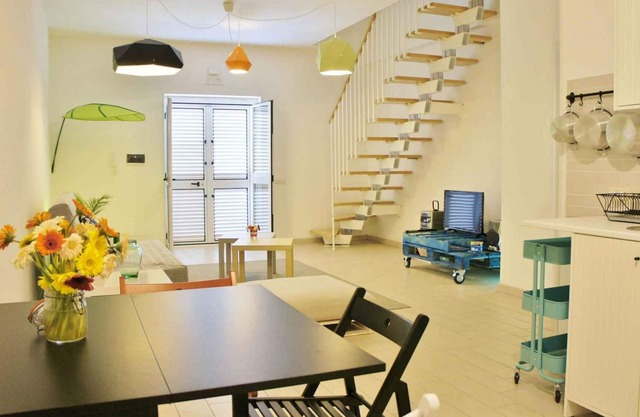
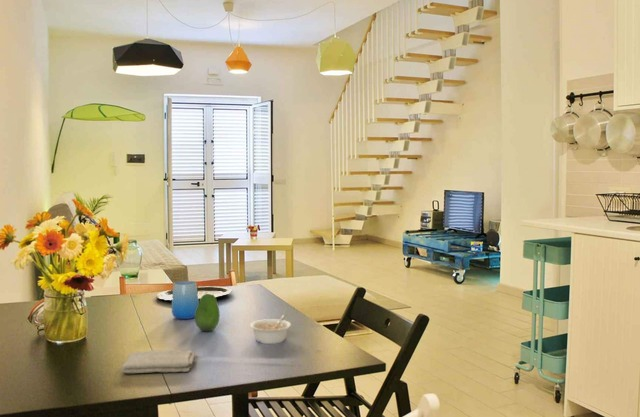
+ cup [171,280,199,320]
+ washcloth [120,348,196,374]
+ fruit [194,294,221,333]
+ legume [249,314,292,345]
+ plate [155,285,233,303]
